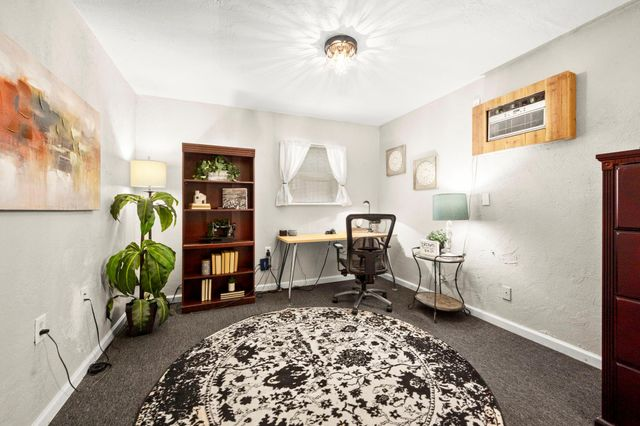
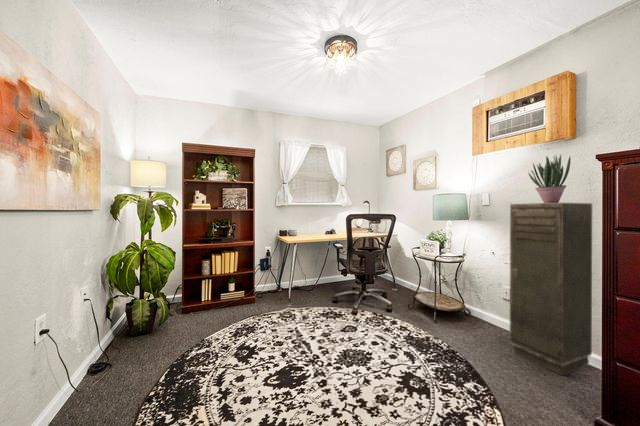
+ storage cabinet [509,202,593,376]
+ potted plant [527,153,571,203]
